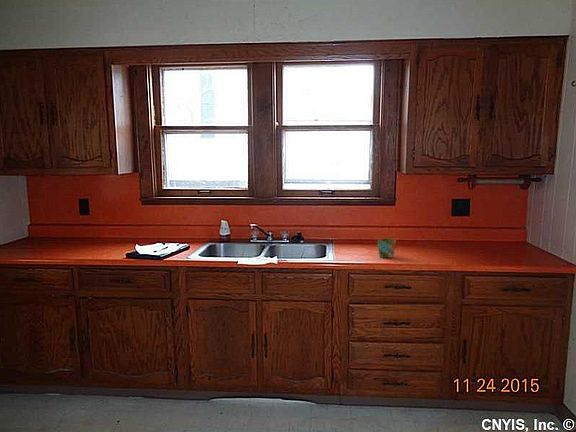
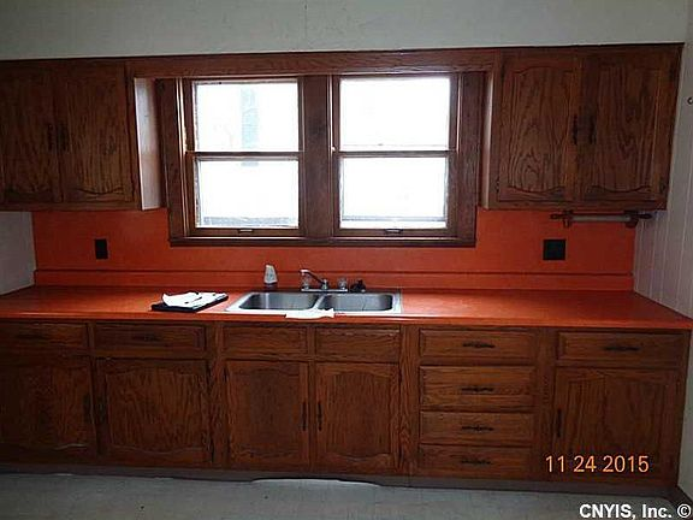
- mug [377,238,397,259]
